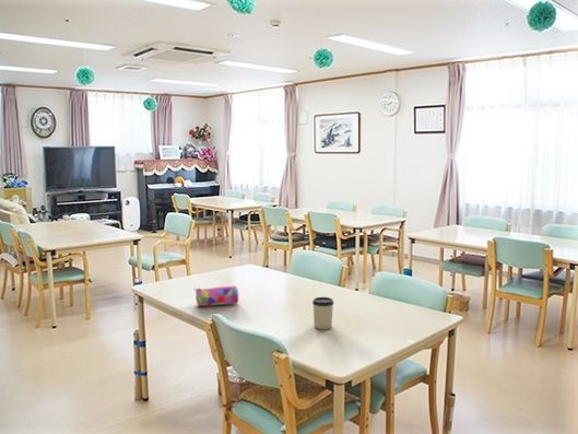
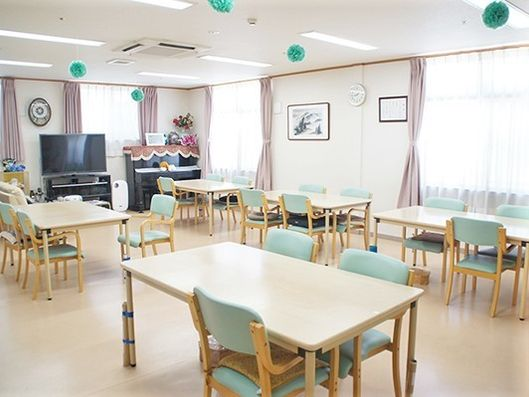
- cup [311,296,334,331]
- pencil case [193,285,239,307]
